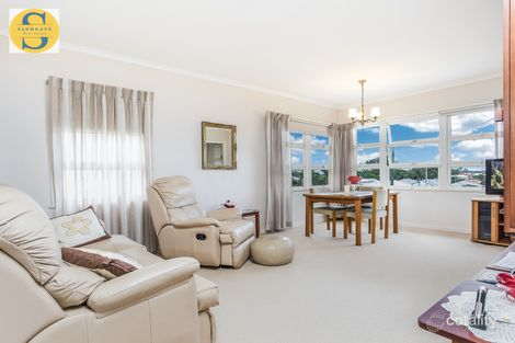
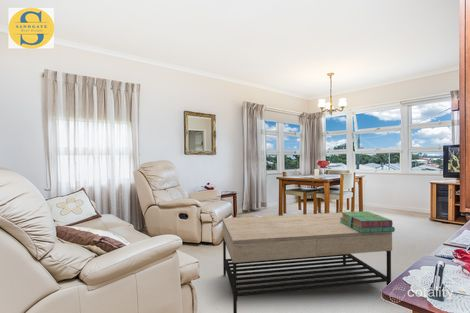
+ stack of books [340,210,396,233]
+ coffee table [222,212,393,313]
